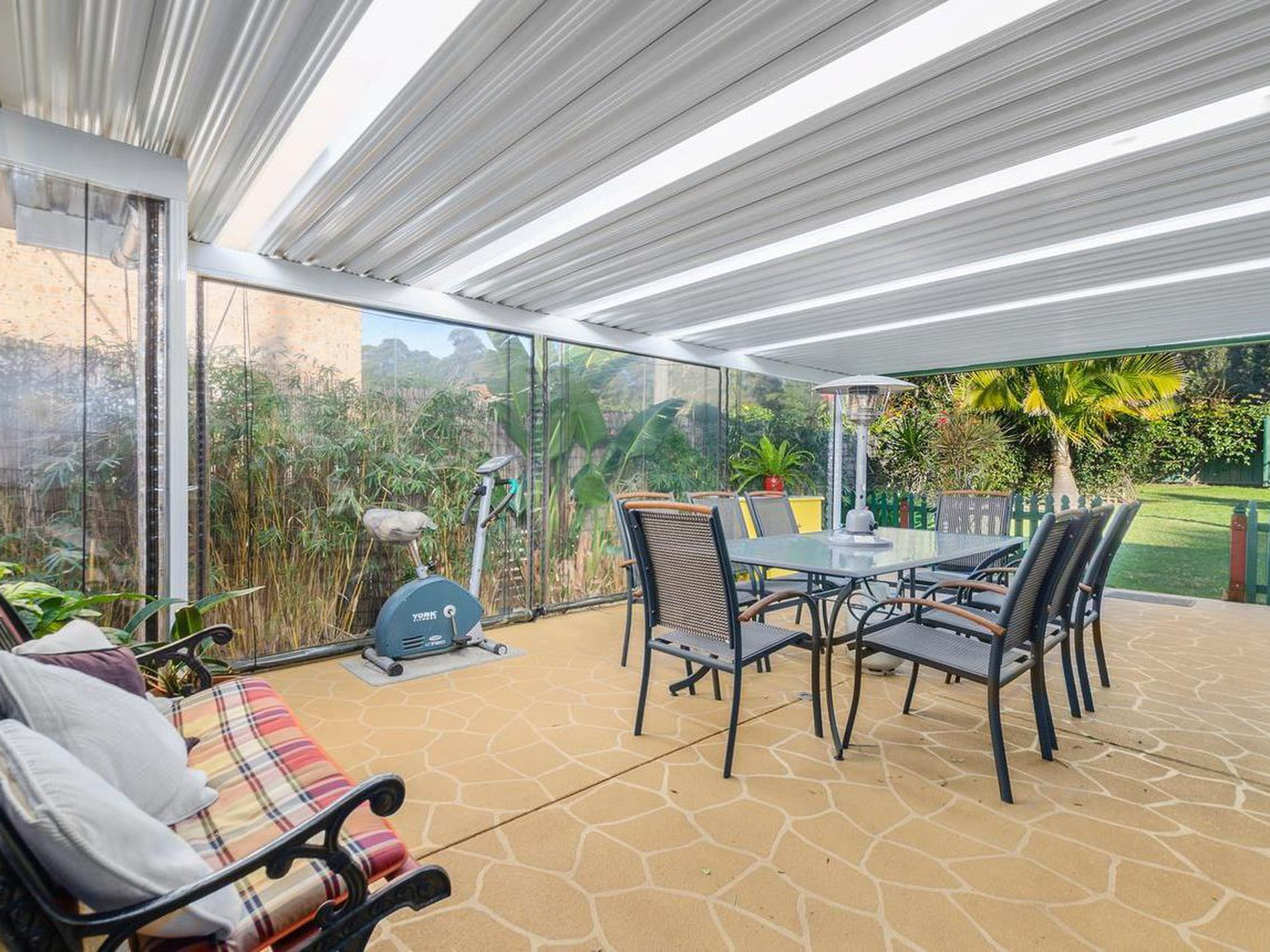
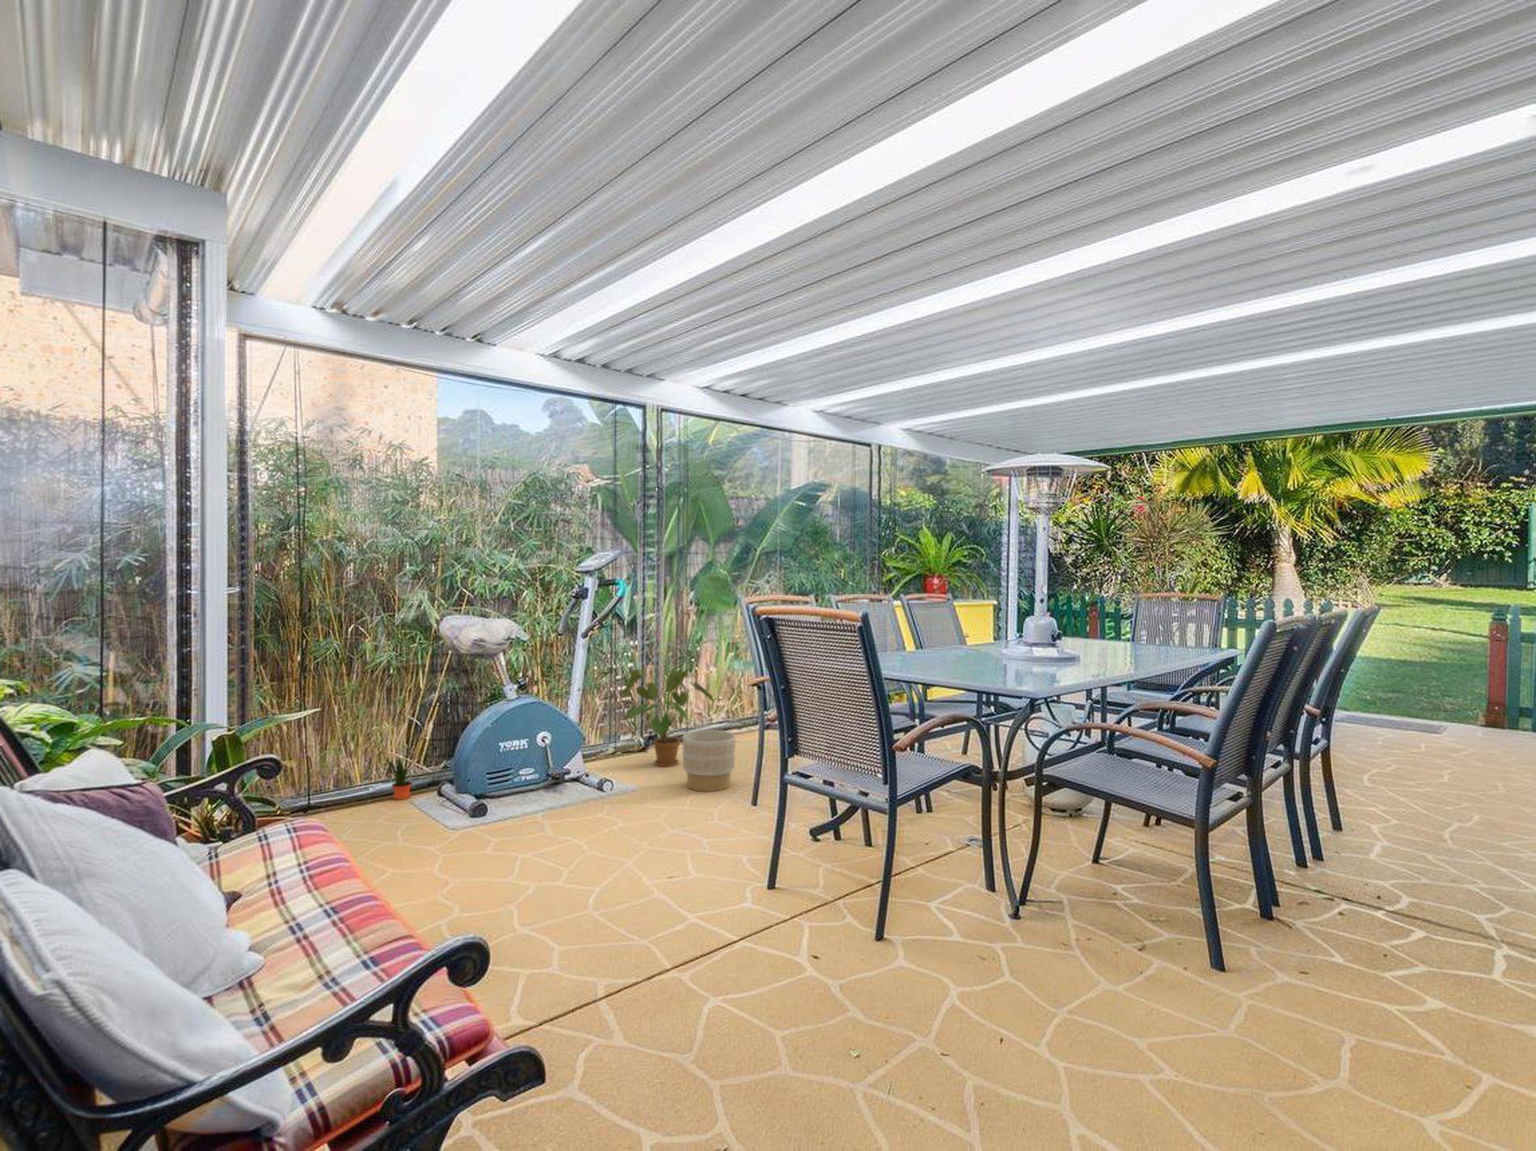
+ planter [681,729,737,792]
+ house plant [622,666,716,768]
+ potted plant [383,756,414,800]
